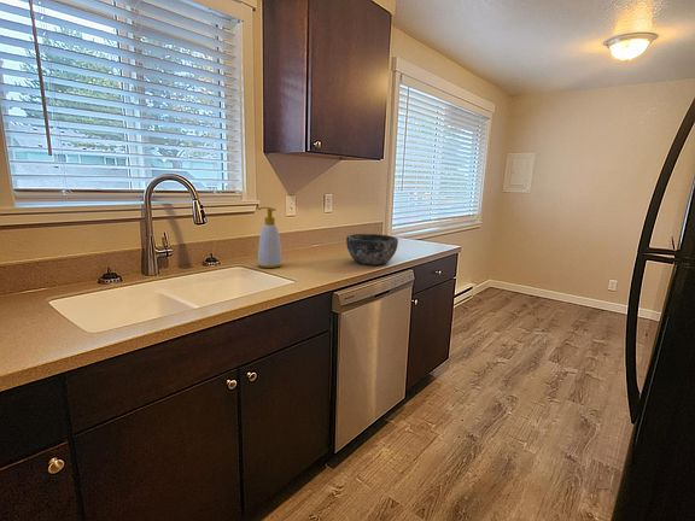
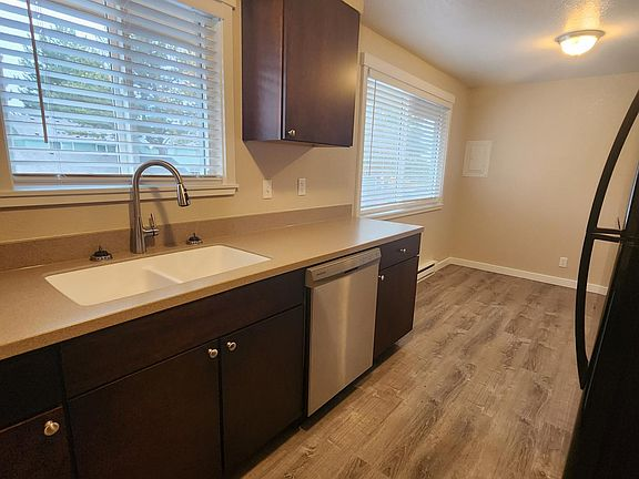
- bowl [345,233,399,267]
- soap bottle [256,206,284,269]
